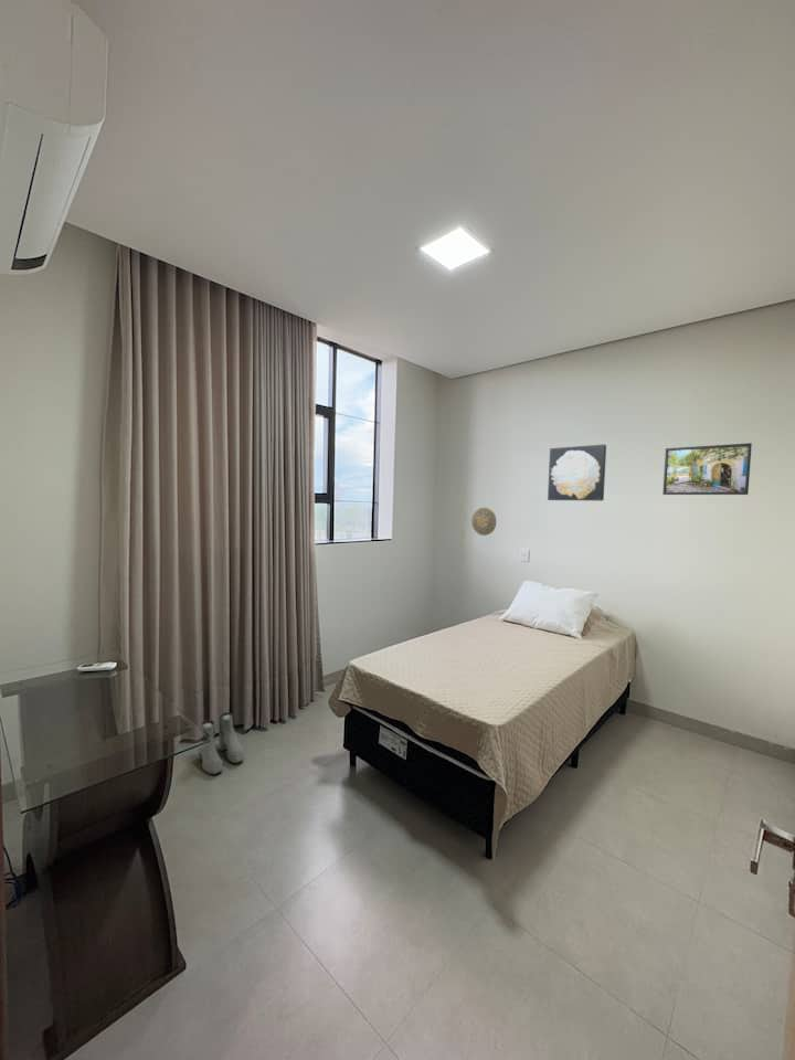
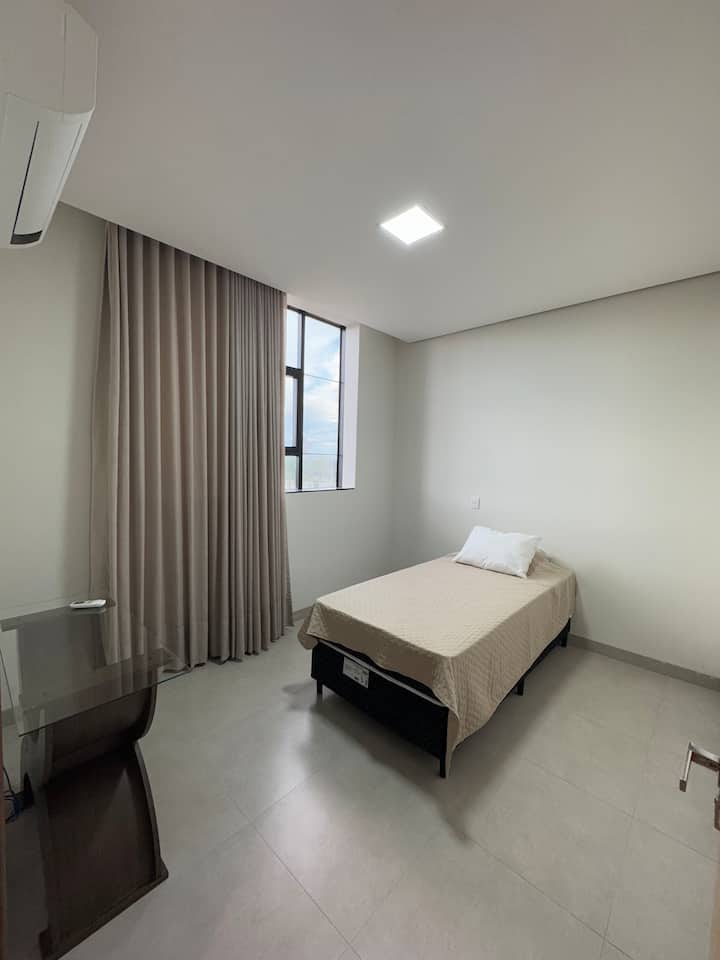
- wall art [547,444,607,501]
- decorative plate [470,507,497,537]
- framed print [661,442,753,496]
- boots [198,711,245,775]
